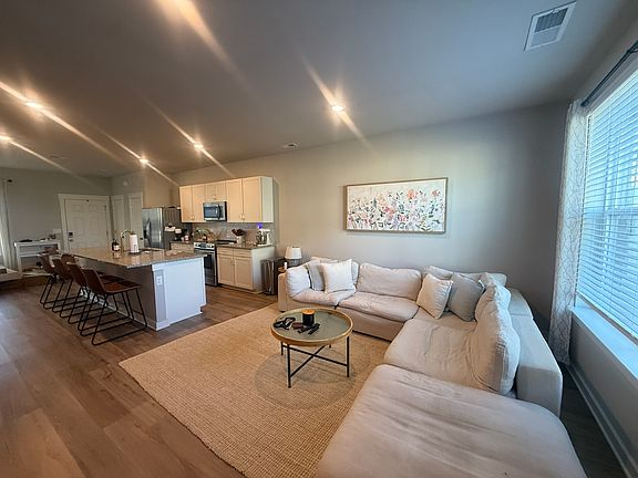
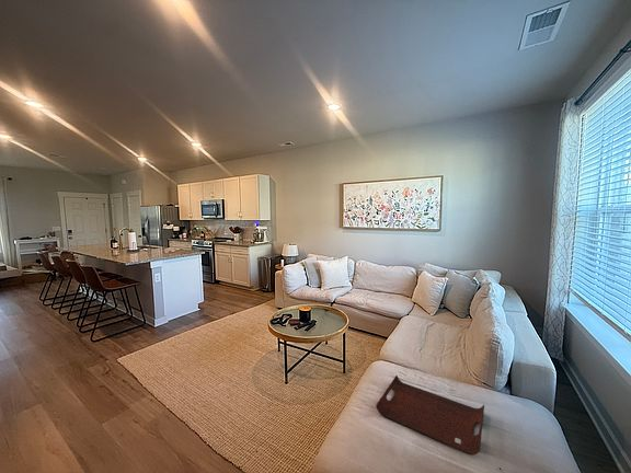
+ serving tray [375,374,485,457]
